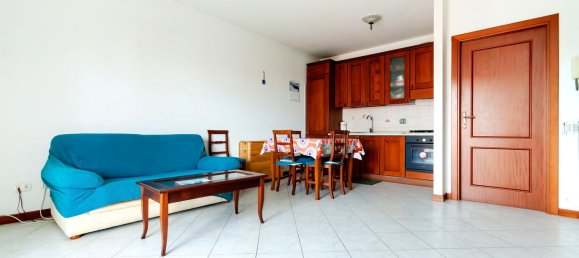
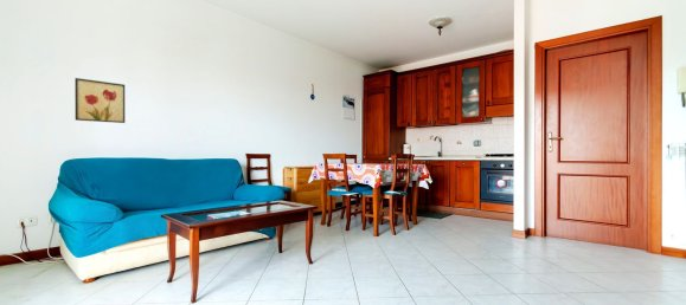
+ wall art [73,77,126,124]
